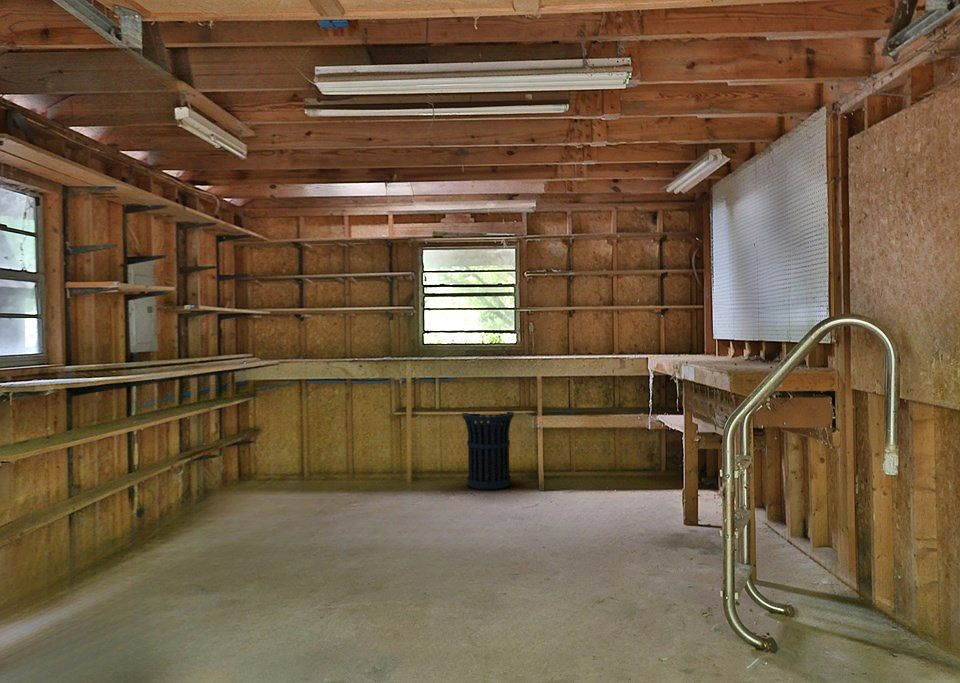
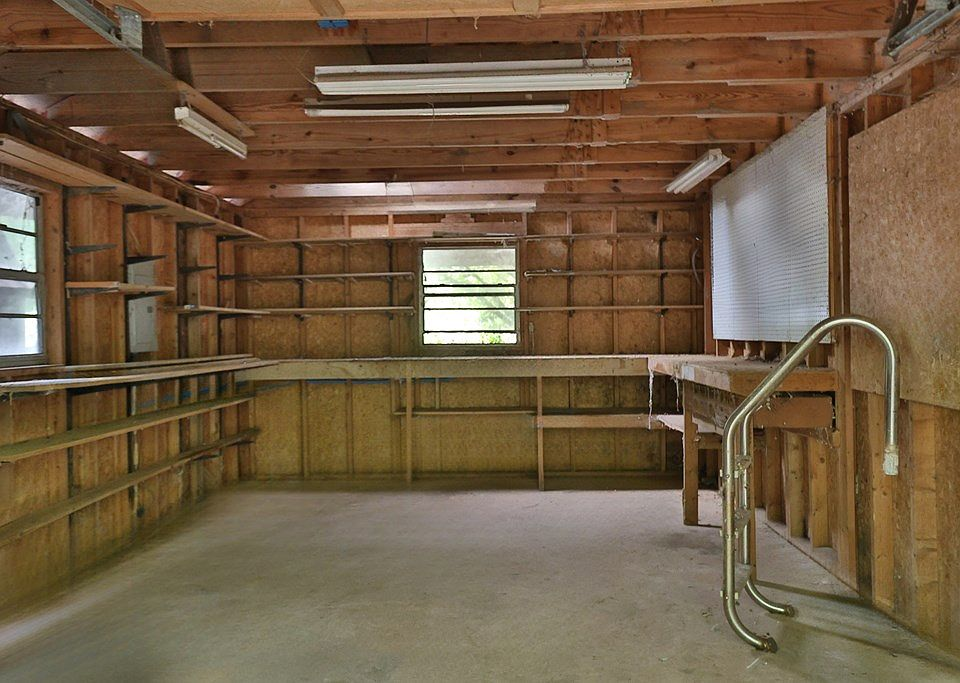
- trash can [461,411,515,491]
